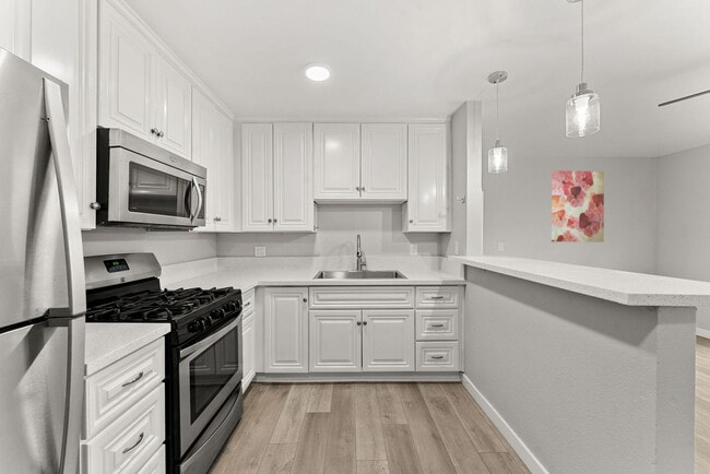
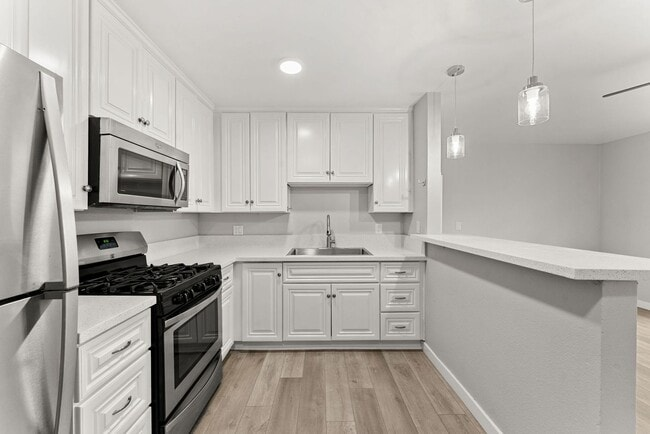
- wall art [551,169,605,244]
